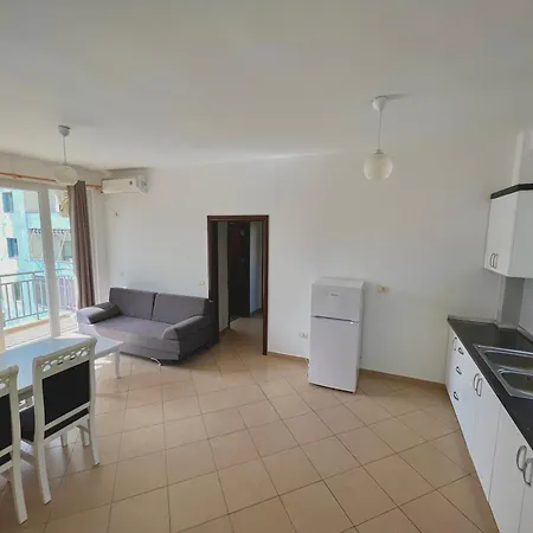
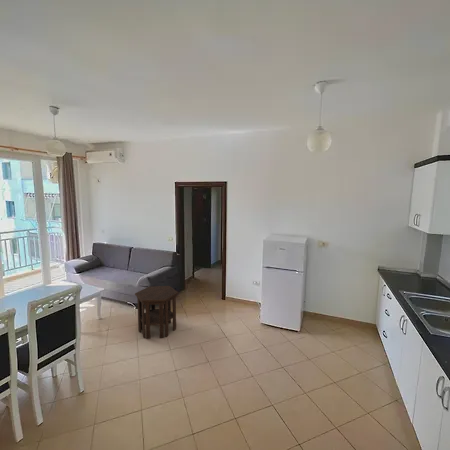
+ side table [134,285,179,340]
